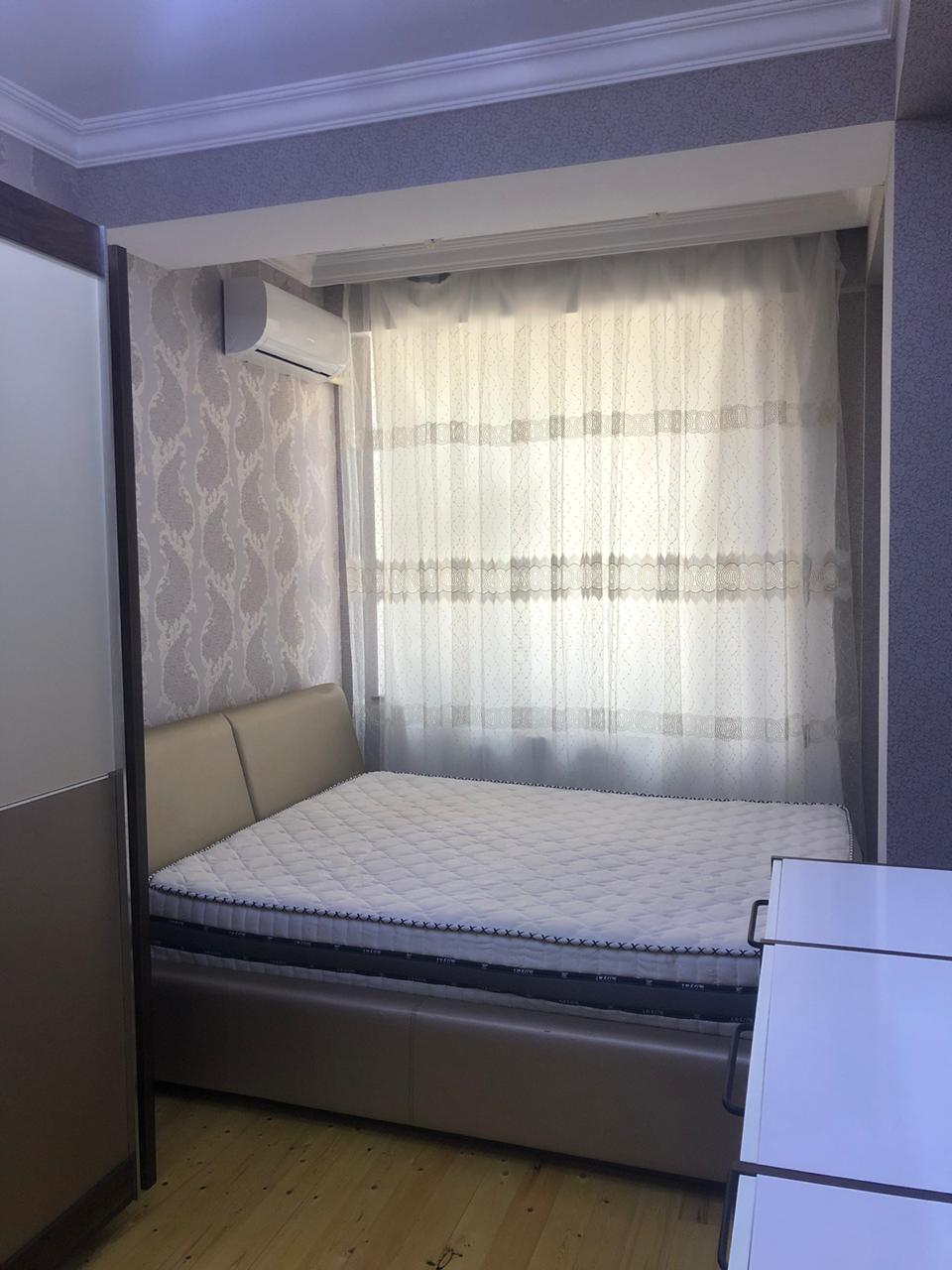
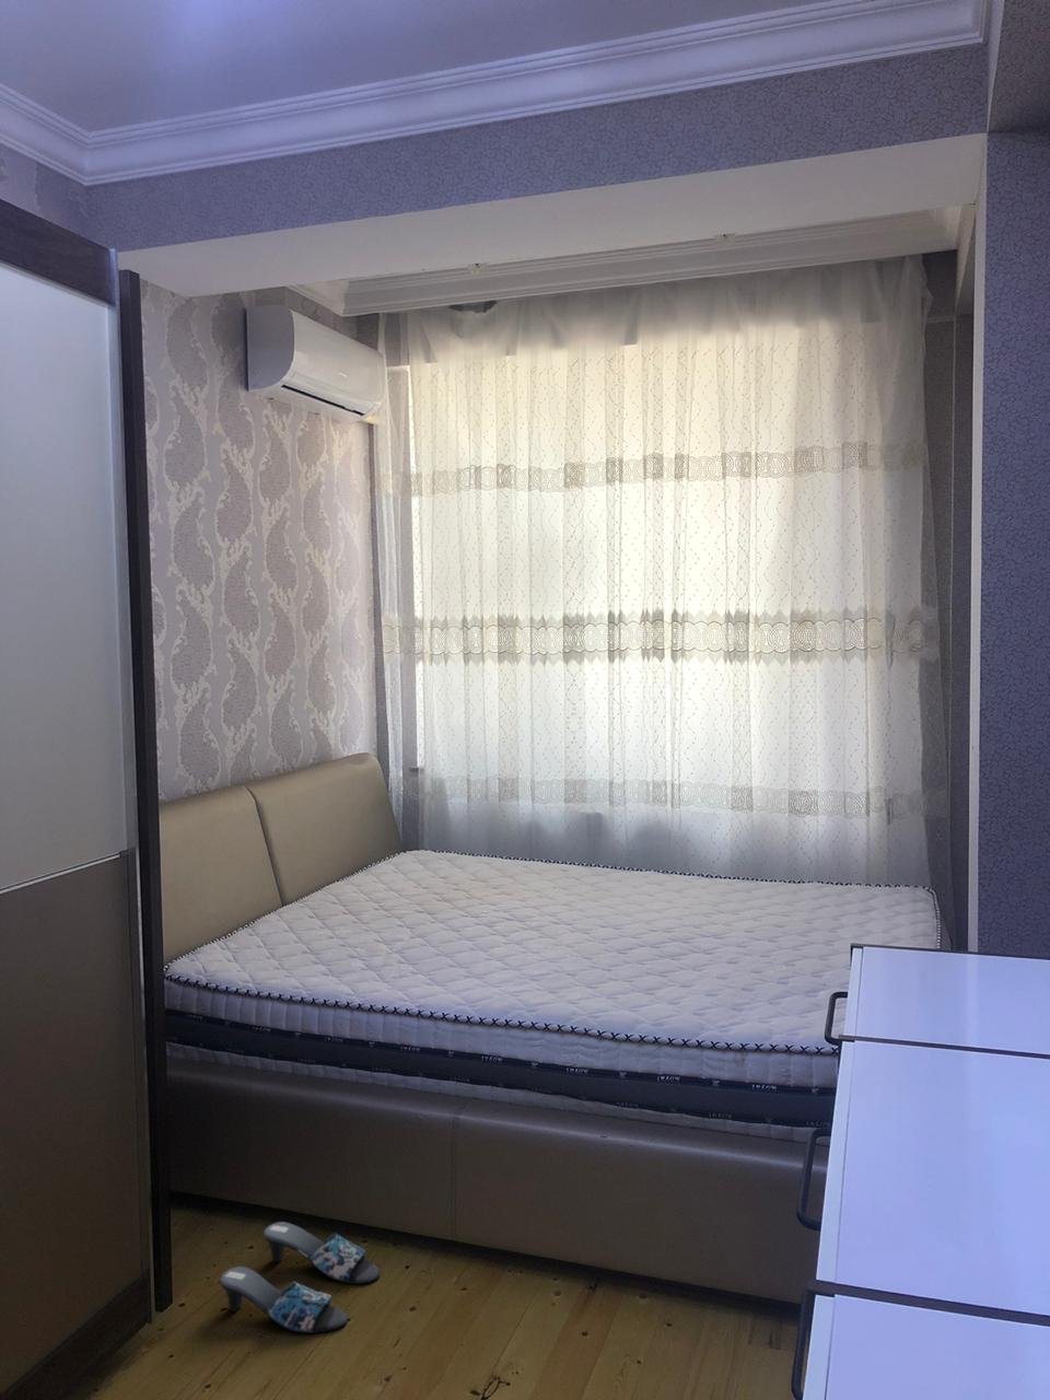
+ slippers [218,1220,382,1334]
